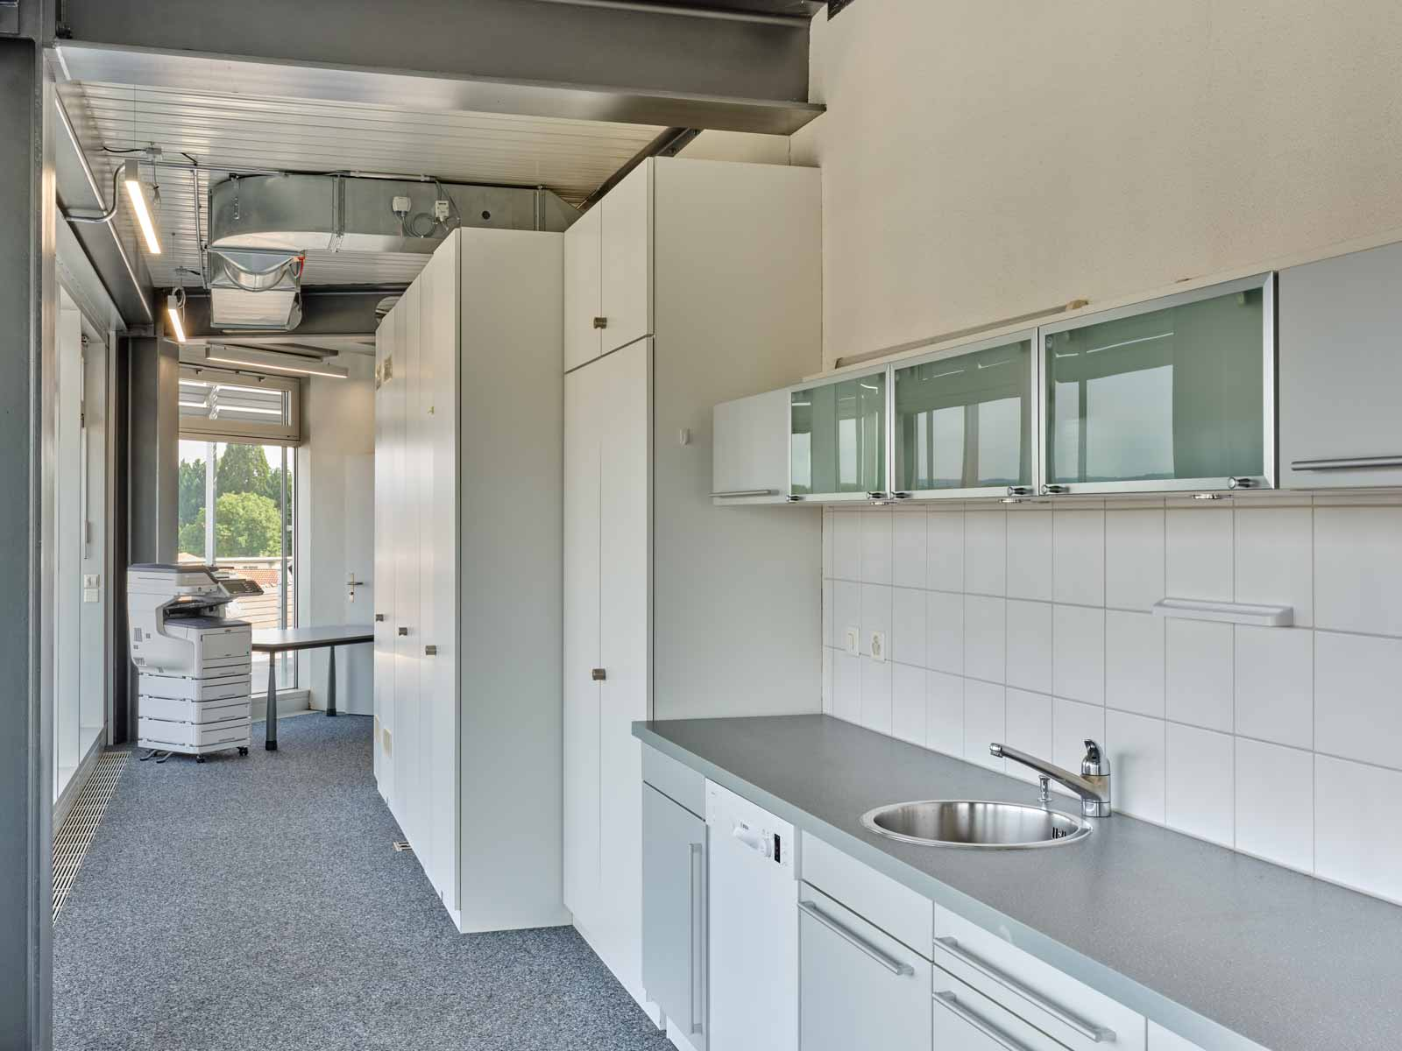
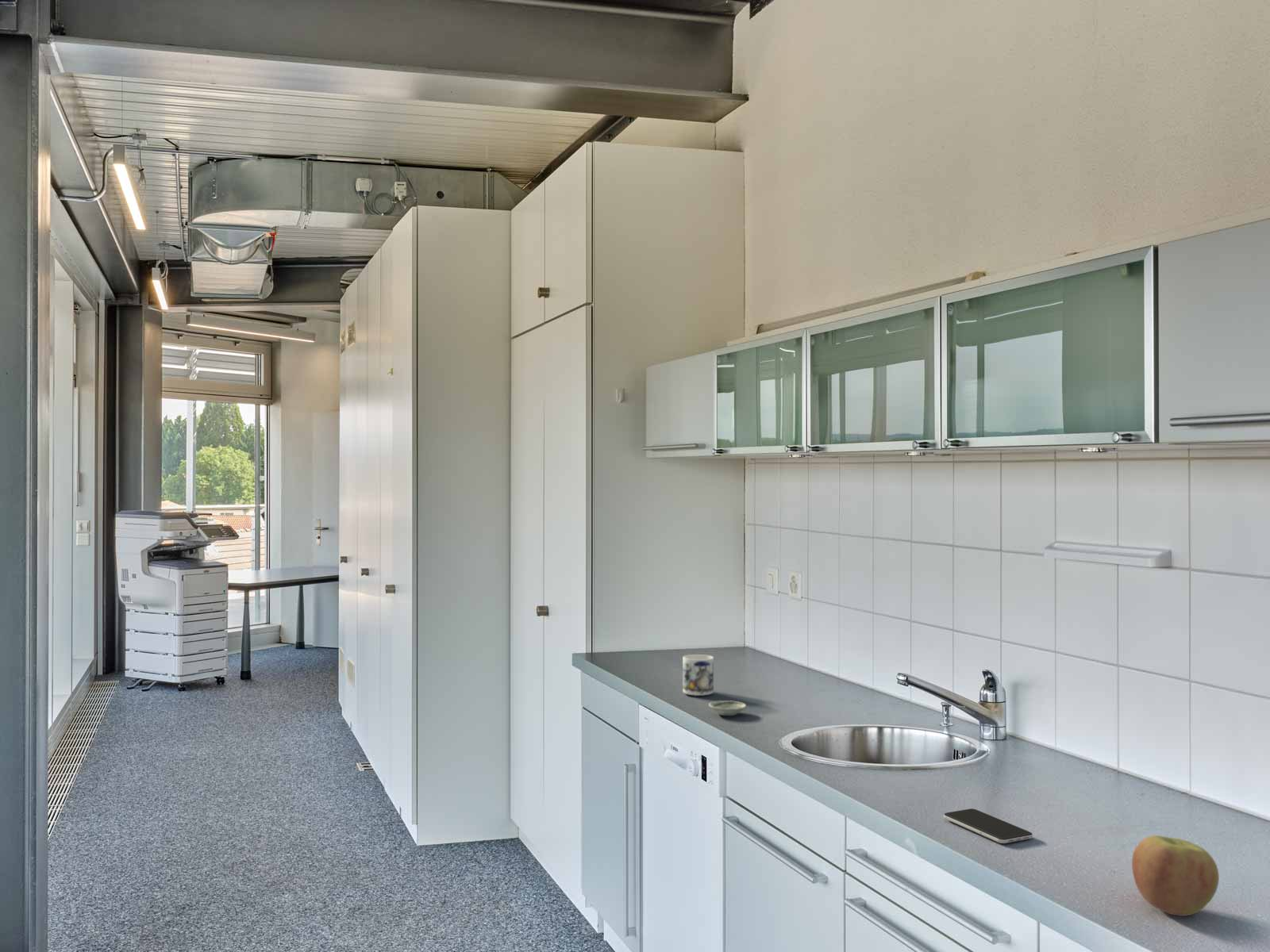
+ apple [1131,835,1220,917]
+ mug [682,654,714,697]
+ smartphone [943,808,1033,844]
+ saucer [708,700,747,716]
